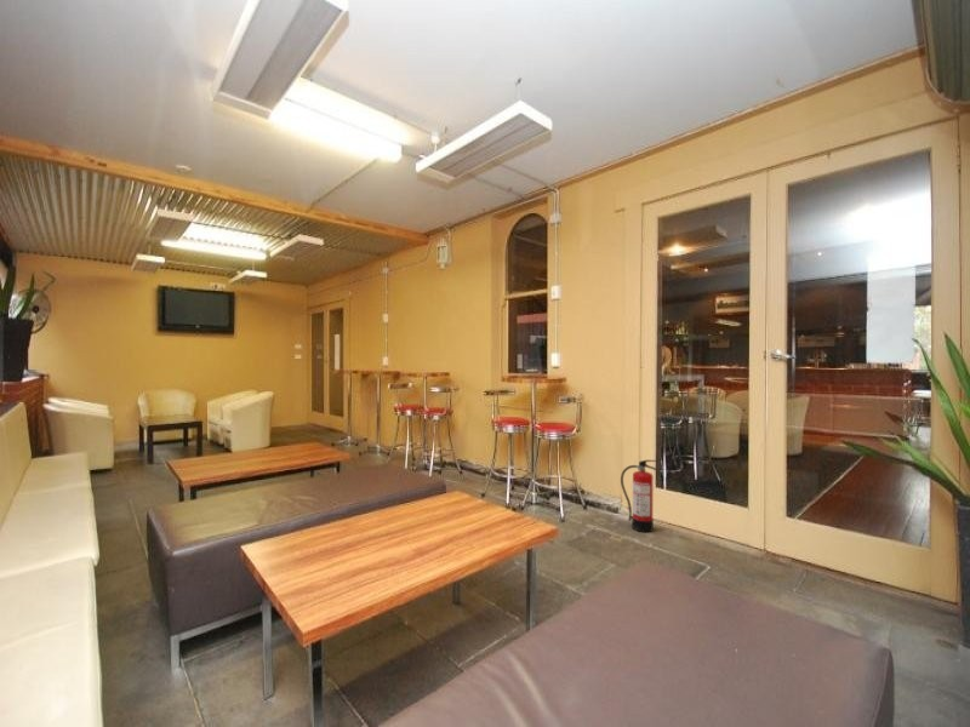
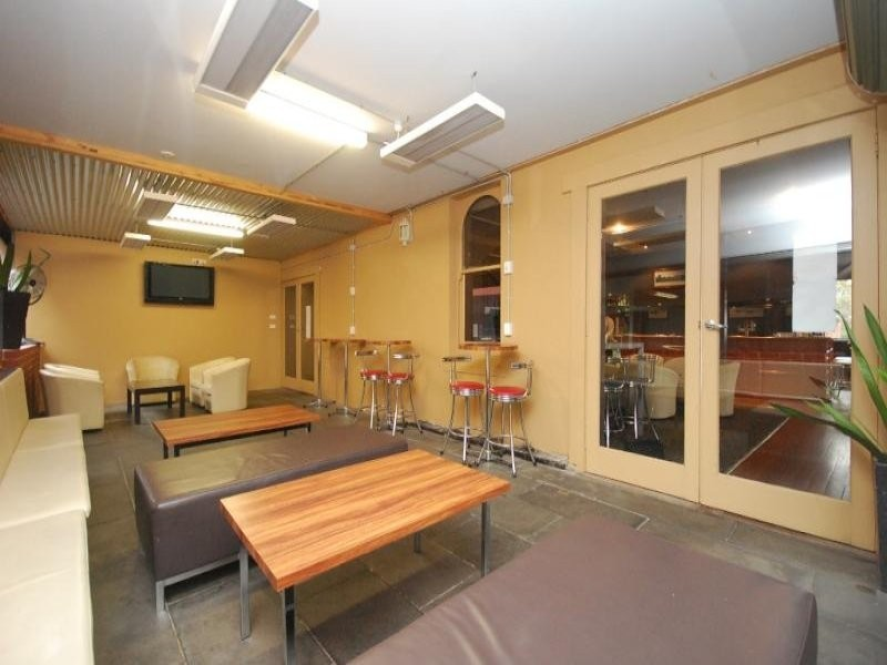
- fire extinguisher [620,459,658,533]
